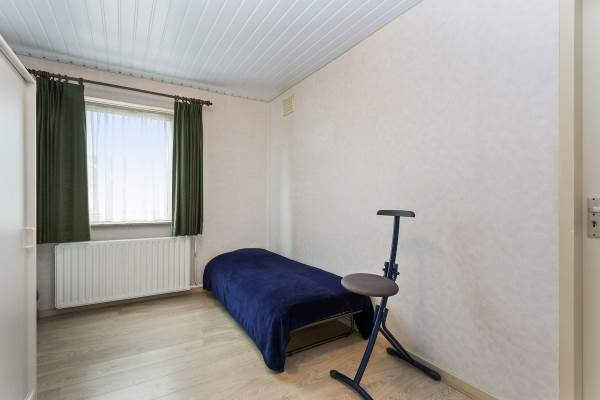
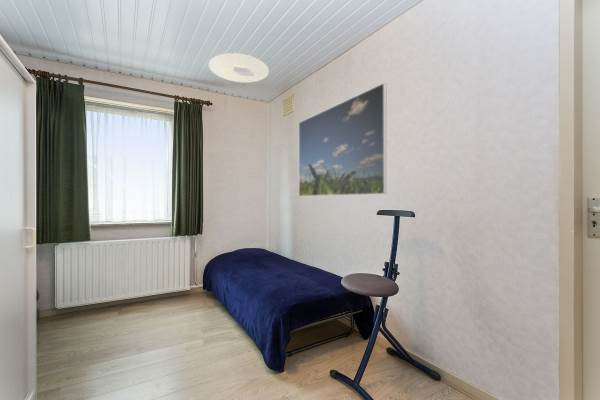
+ ceiling light [208,52,270,83]
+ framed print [298,82,388,197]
